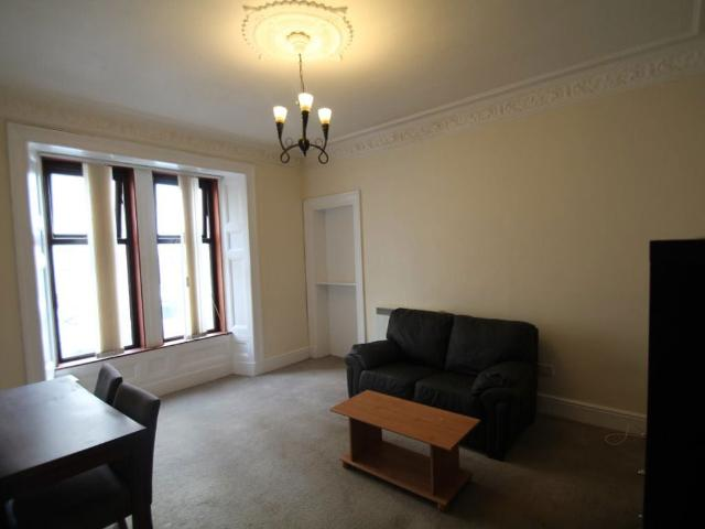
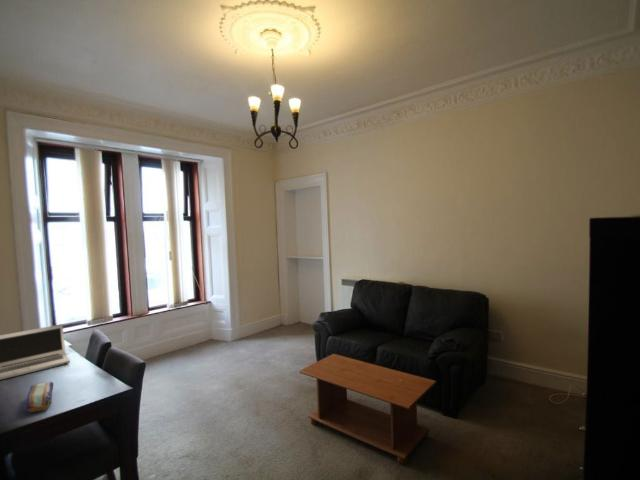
+ pencil case [24,381,54,414]
+ laptop [0,323,71,381]
